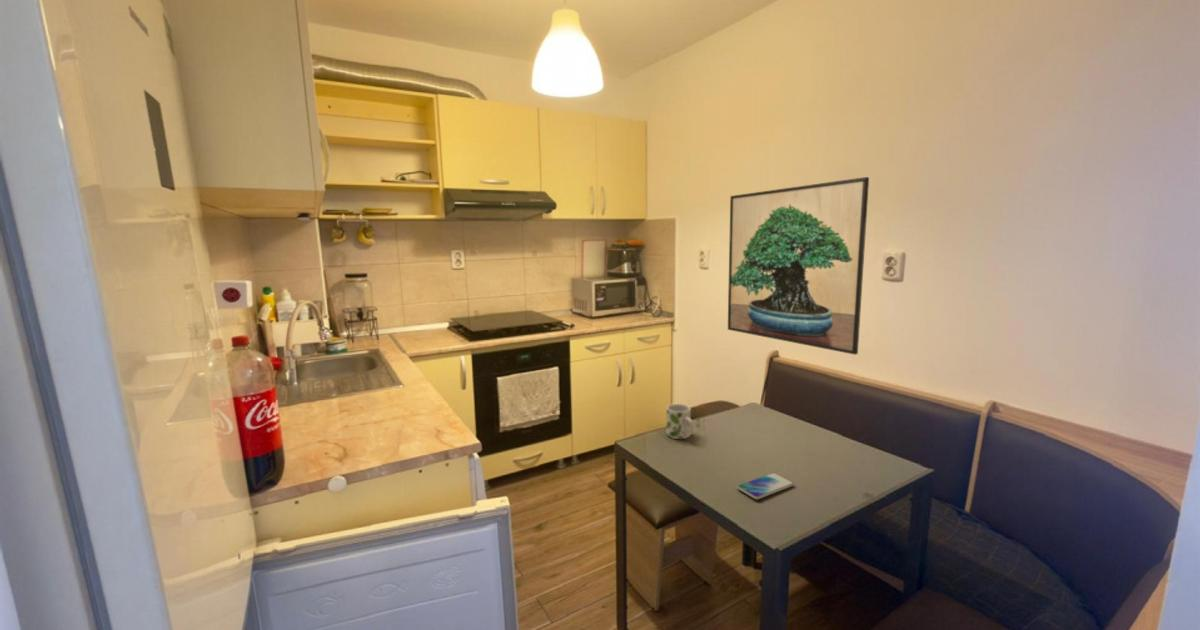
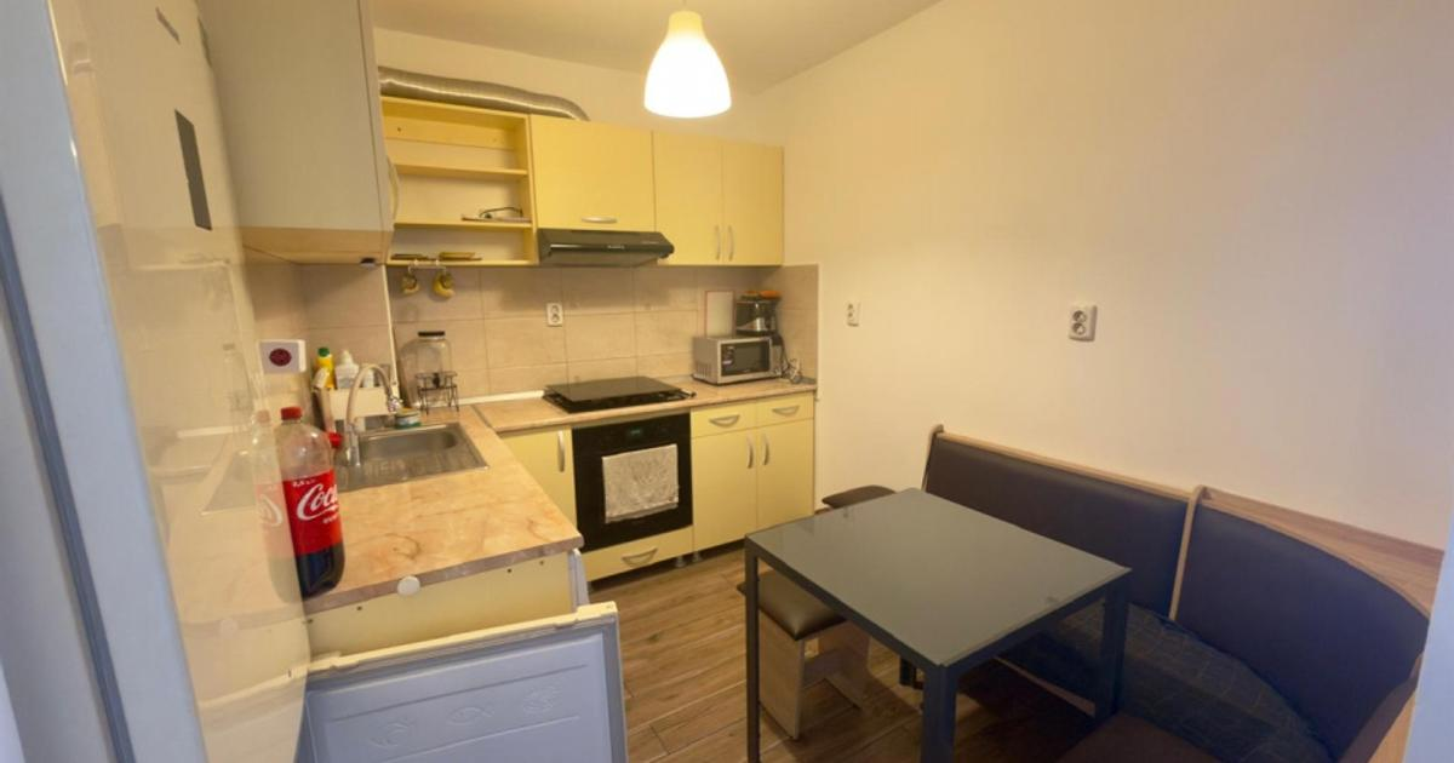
- smartphone [736,472,795,500]
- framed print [727,176,870,356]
- mug [665,403,694,440]
